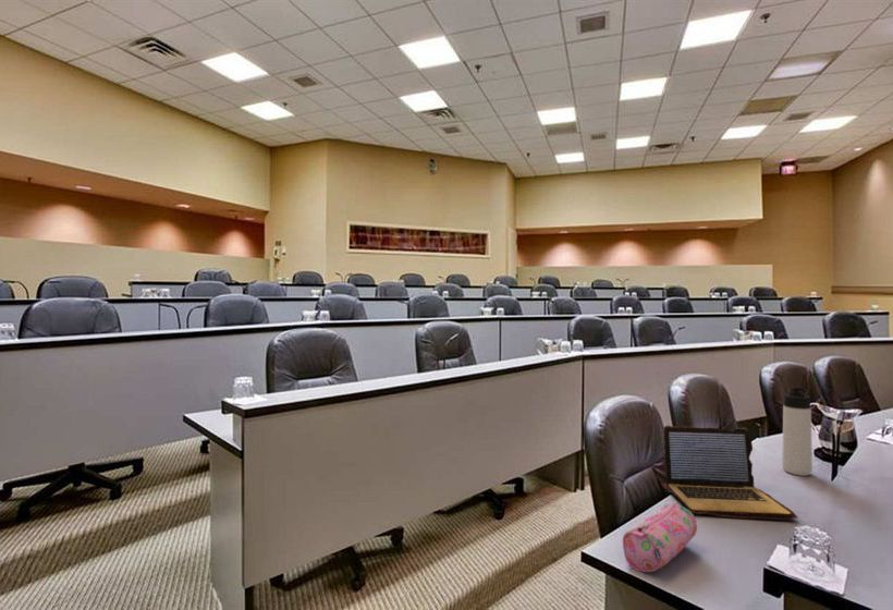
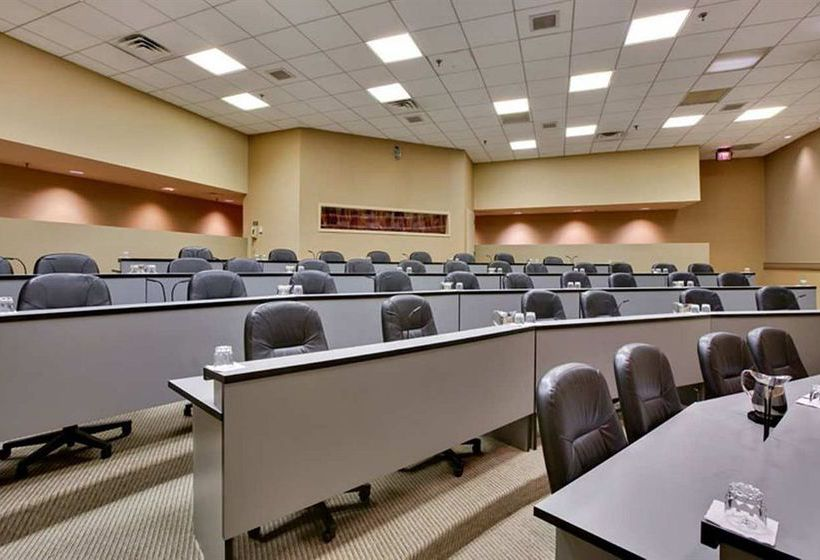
- thermos bottle [781,387,814,477]
- pencil case [622,502,698,573]
- laptop [660,425,799,521]
